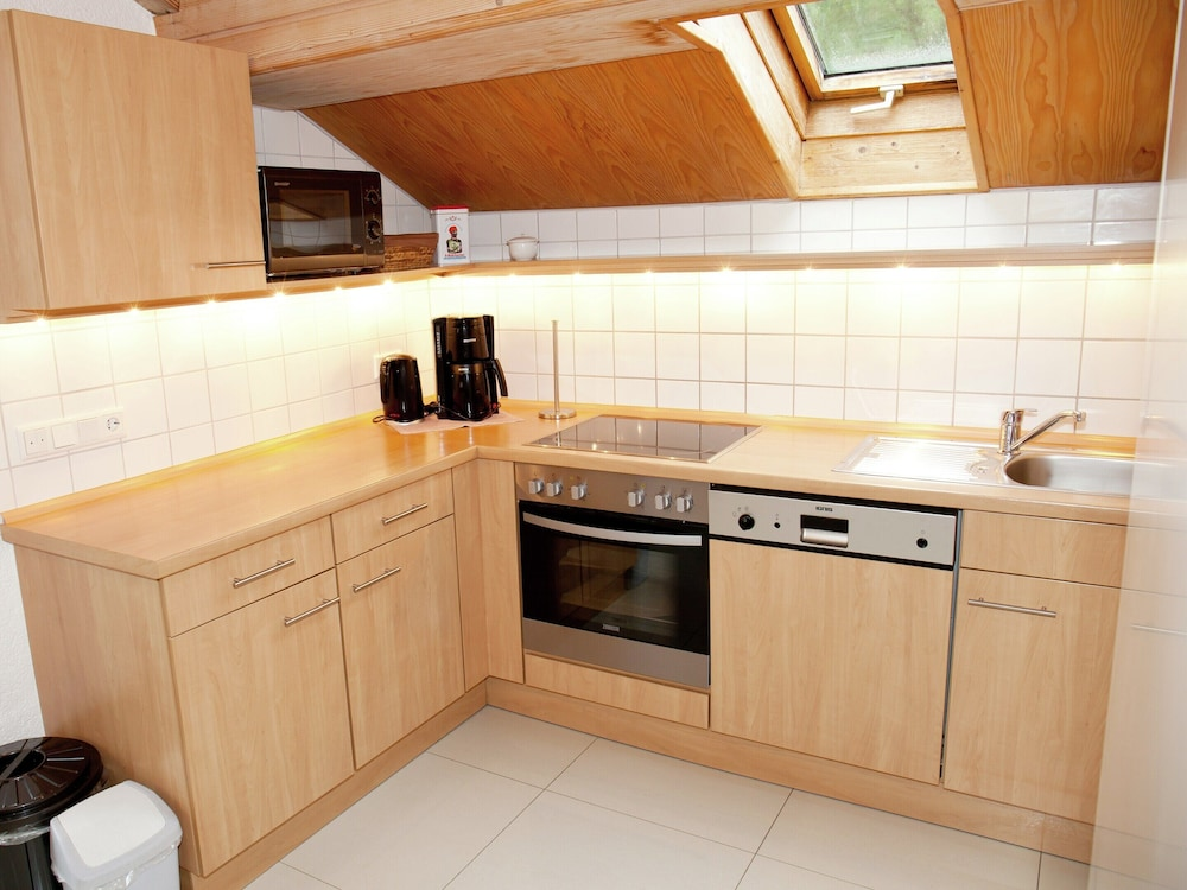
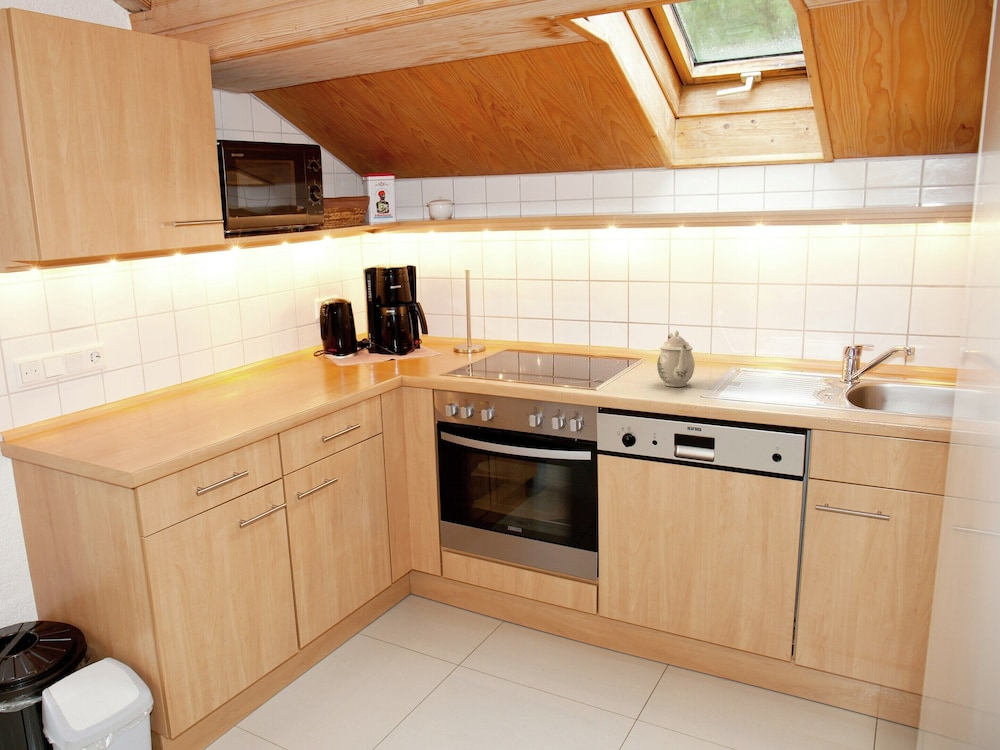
+ teapot [656,329,696,388]
